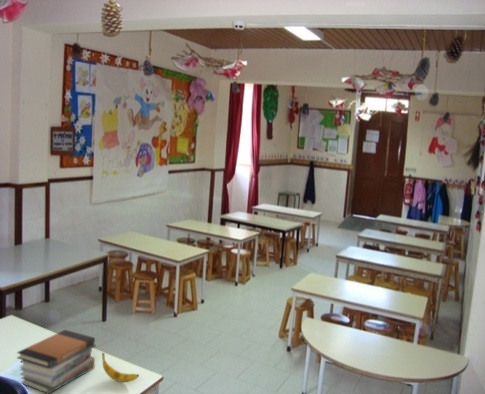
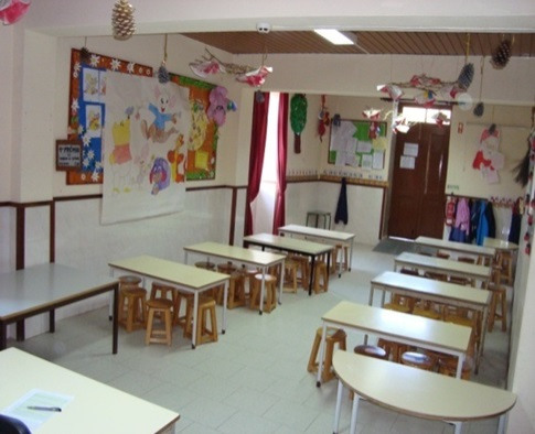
- banana [101,352,140,383]
- book stack [16,329,97,394]
